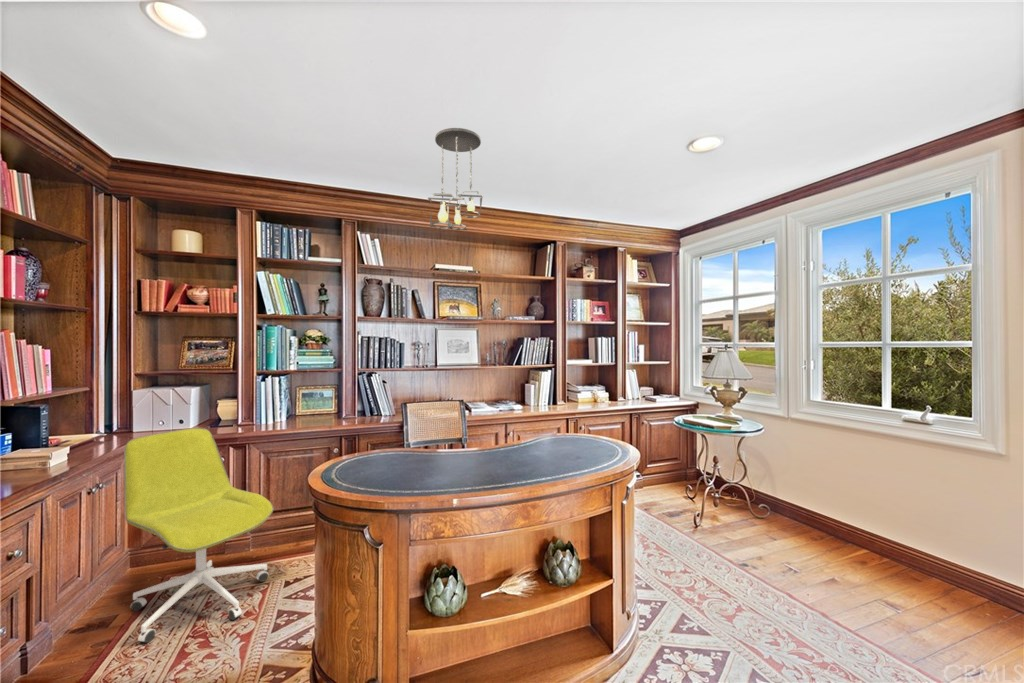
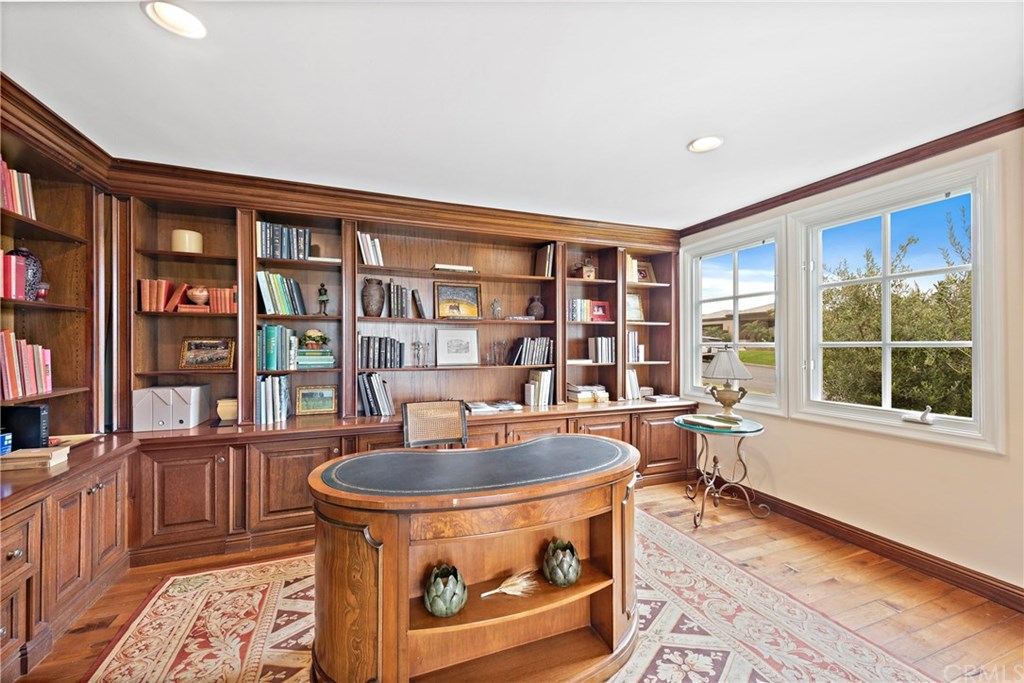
- office chair [123,427,275,644]
- ceiling light fixture [427,127,484,231]
